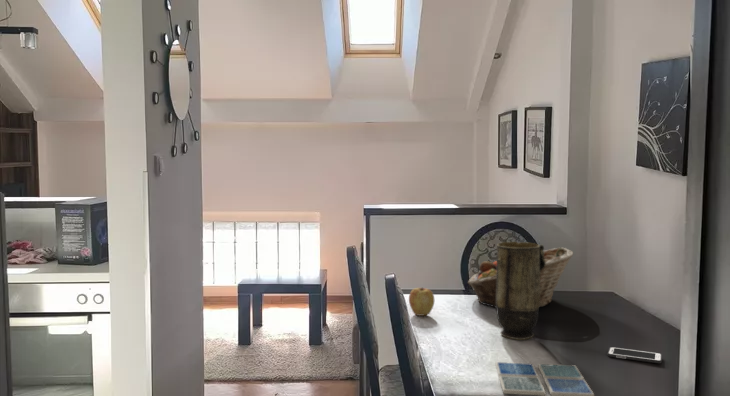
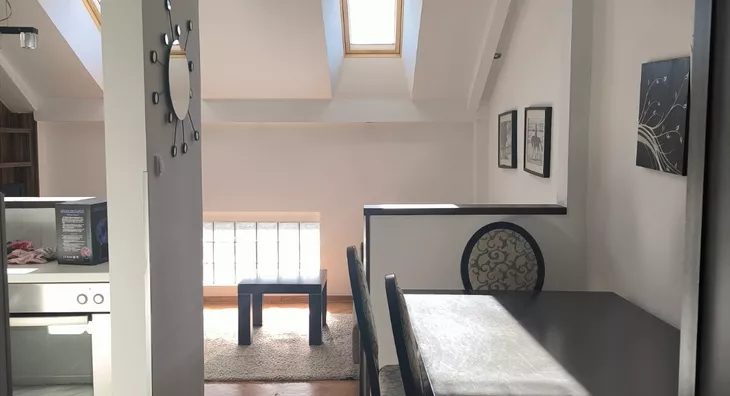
- vase [495,241,546,340]
- apple [408,287,435,317]
- fruit basket [467,246,574,309]
- cell phone [606,346,663,364]
- drink coaster [495,361,595,396]
